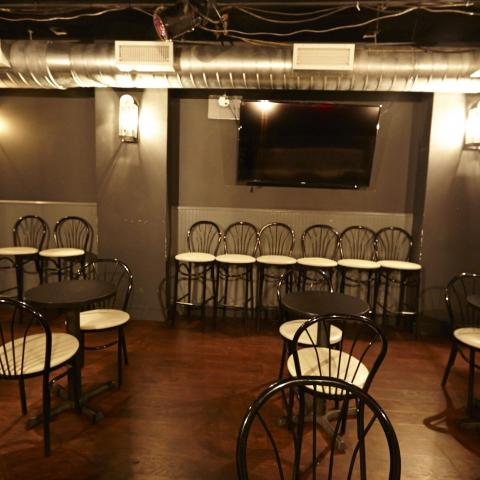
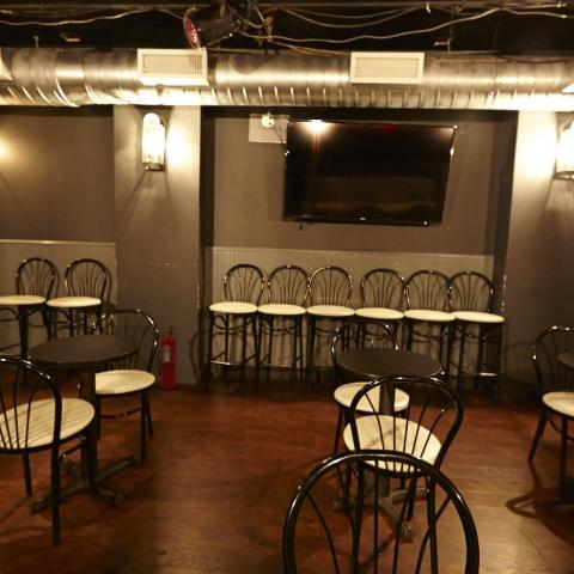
+ fire extinguisher [155,324,179,391]
